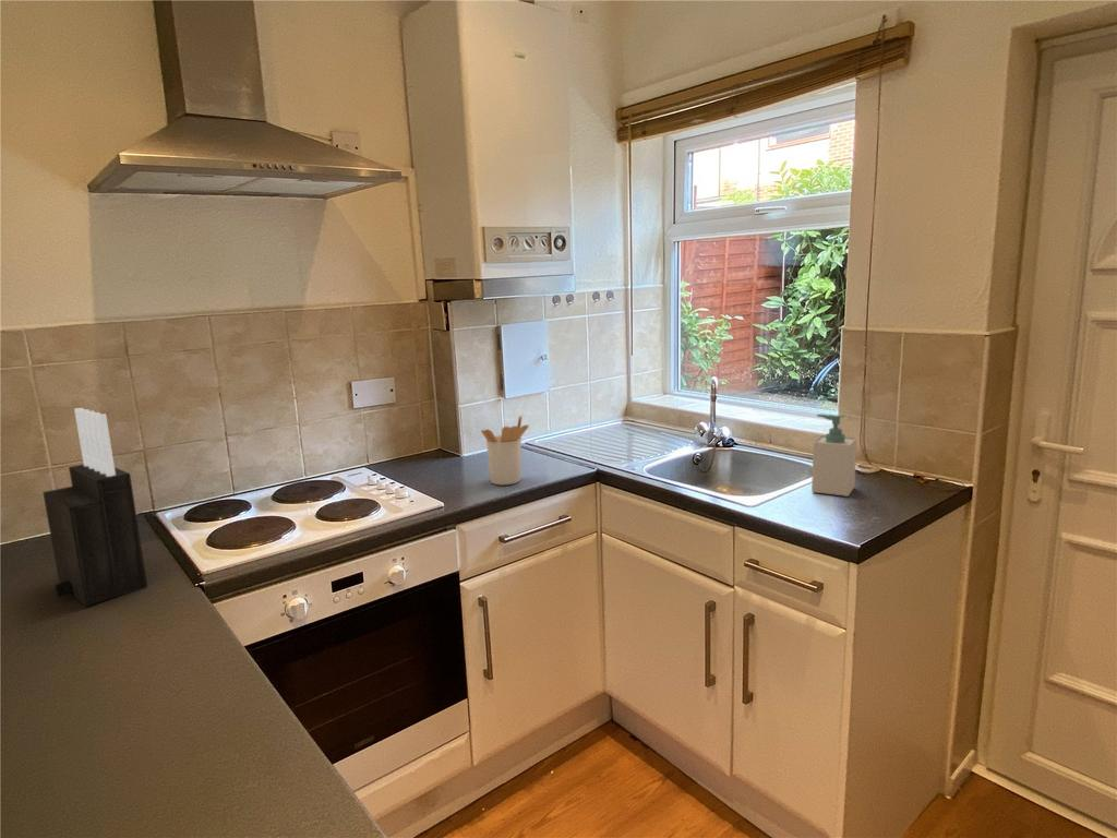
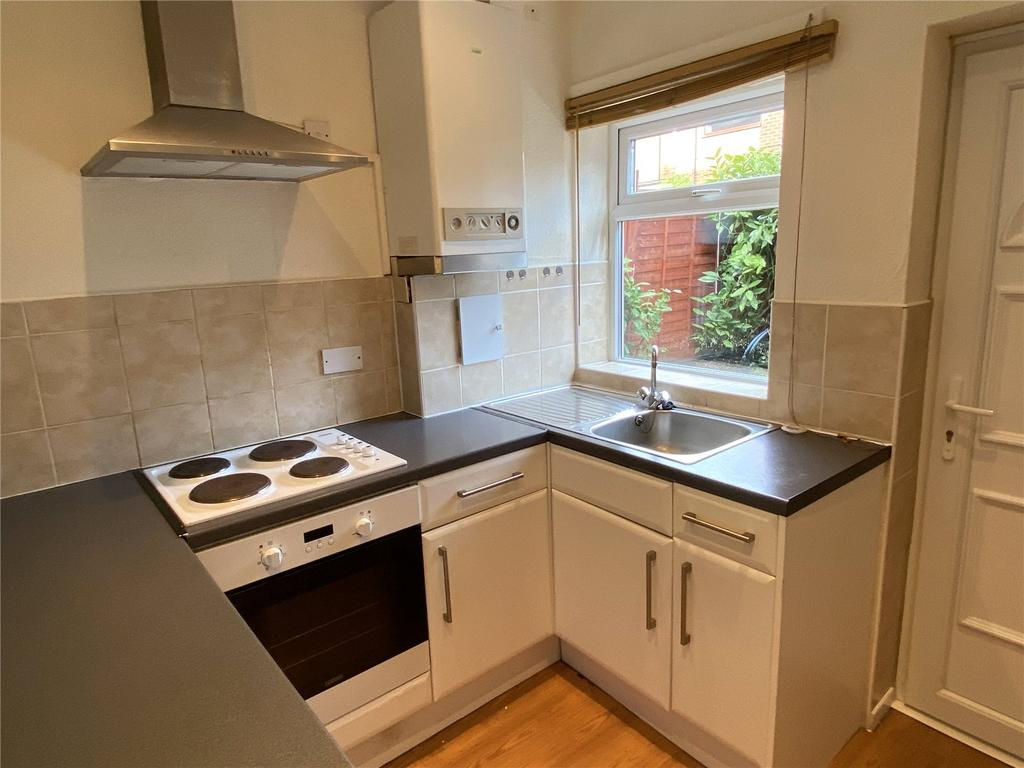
- soap bottle [810,414,857,498]
- knife block [41,407,148,608]
- utensil holder [480,415,530,486]
